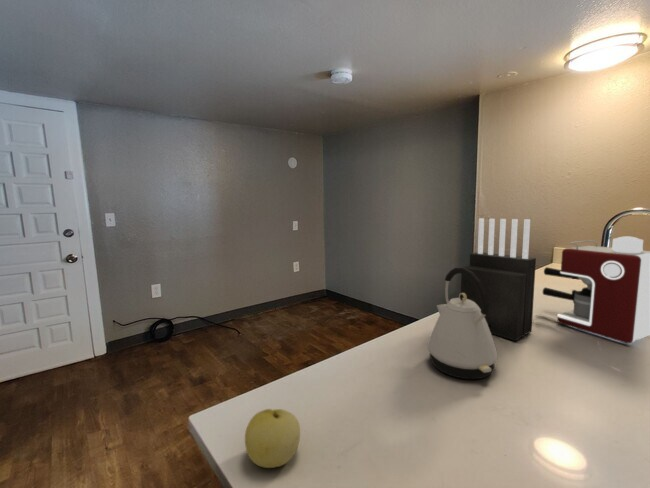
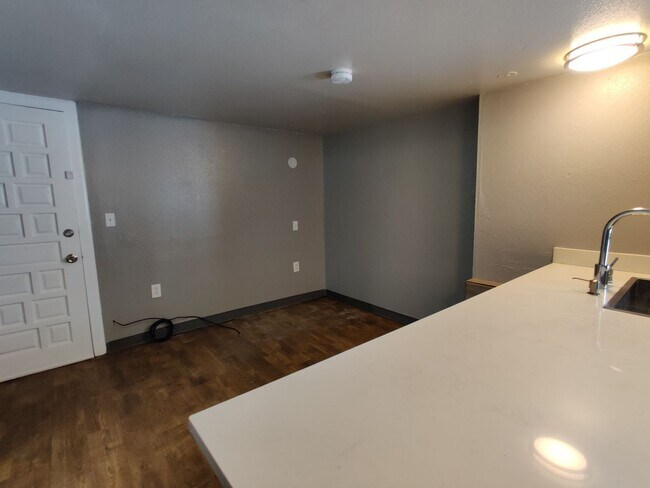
- kettle [426,267,499,380]
- knife block [460,217,537,342]
- apple [244,408,301,469]
- coffee maker [542,235,650,344]
